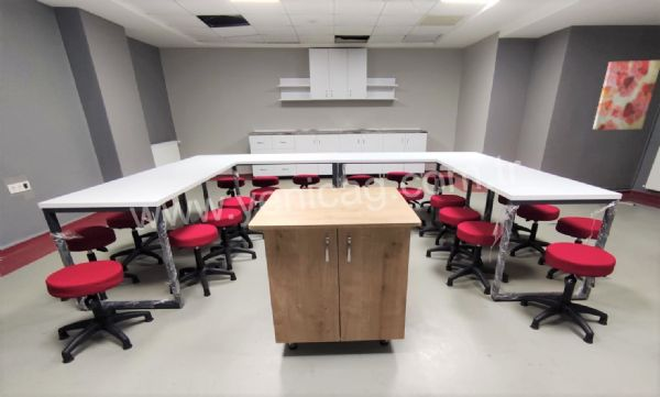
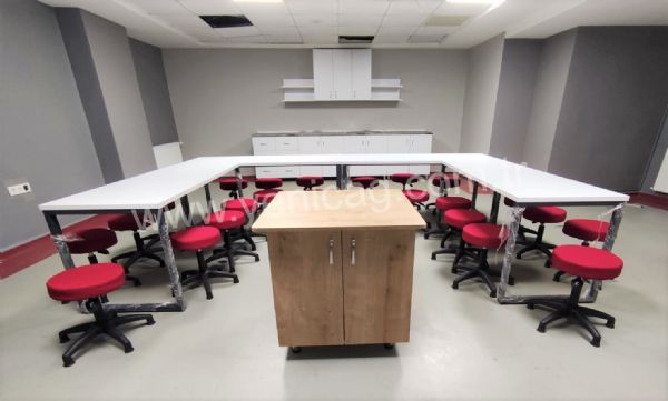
- wall art [592,59,660,131]
